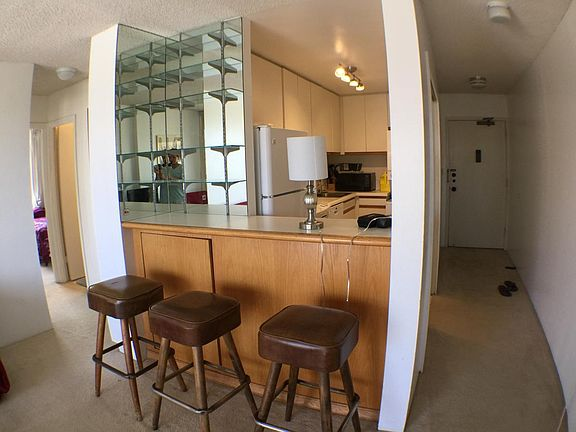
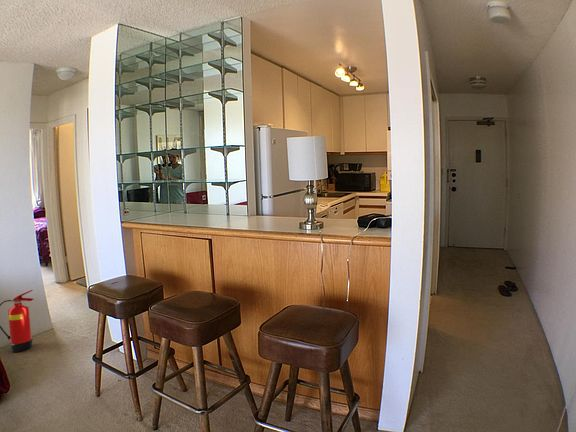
+ fire extinguisher [0,289,35,353]
